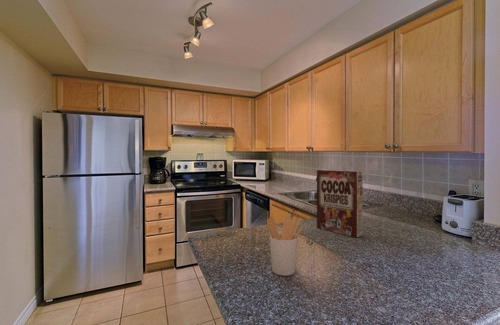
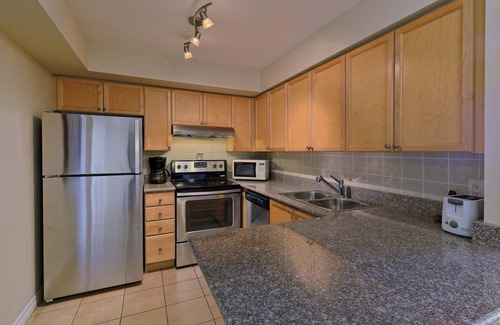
- utensil holder [266,214,304,277]
- cereal box [316,169,364,238]
